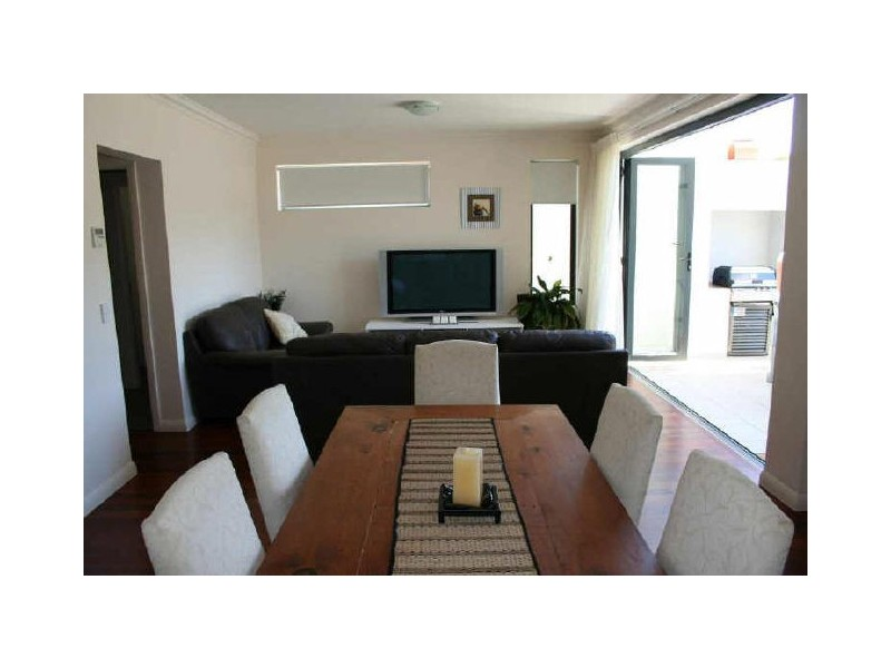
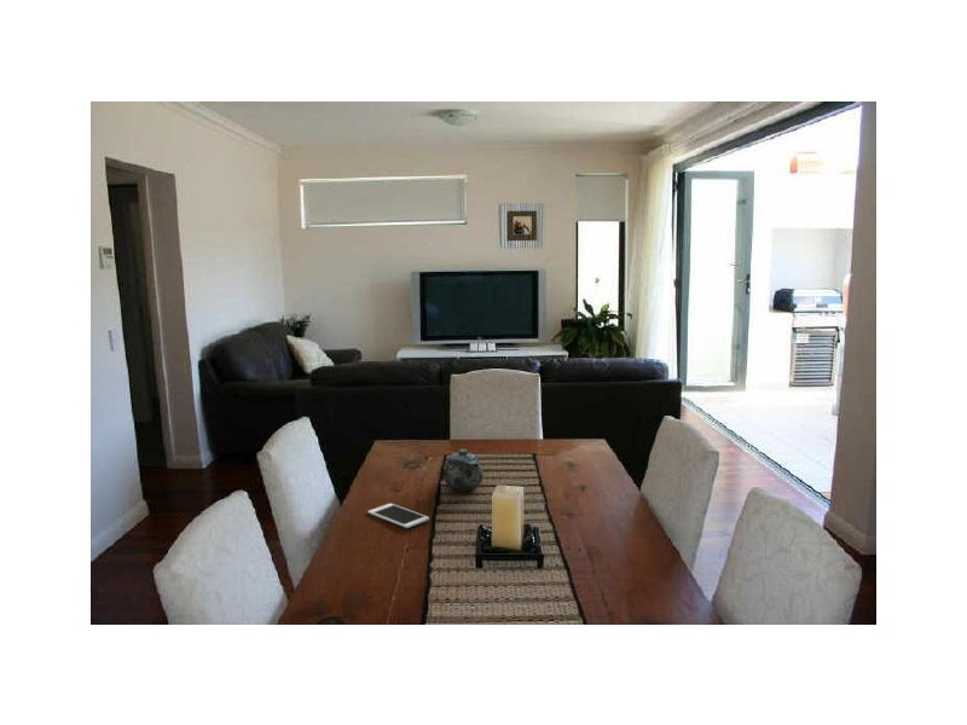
+ chinaware [442,448,485,493]
+ cell phone [366,503,430,529]
